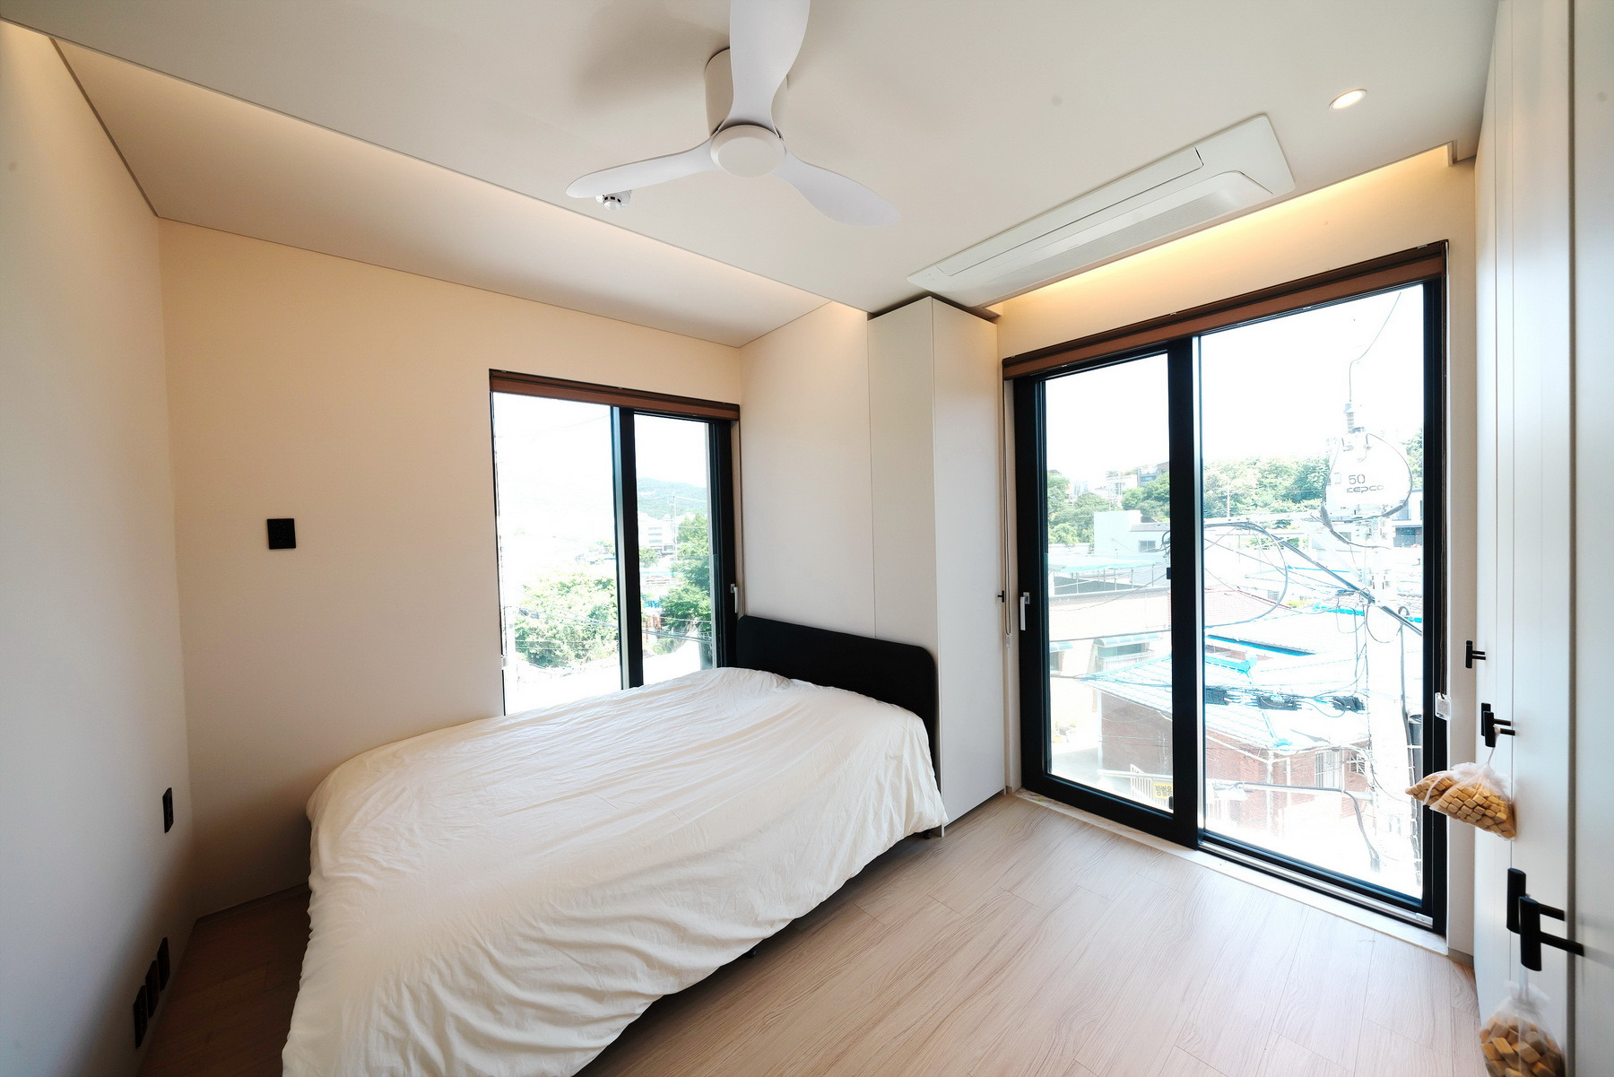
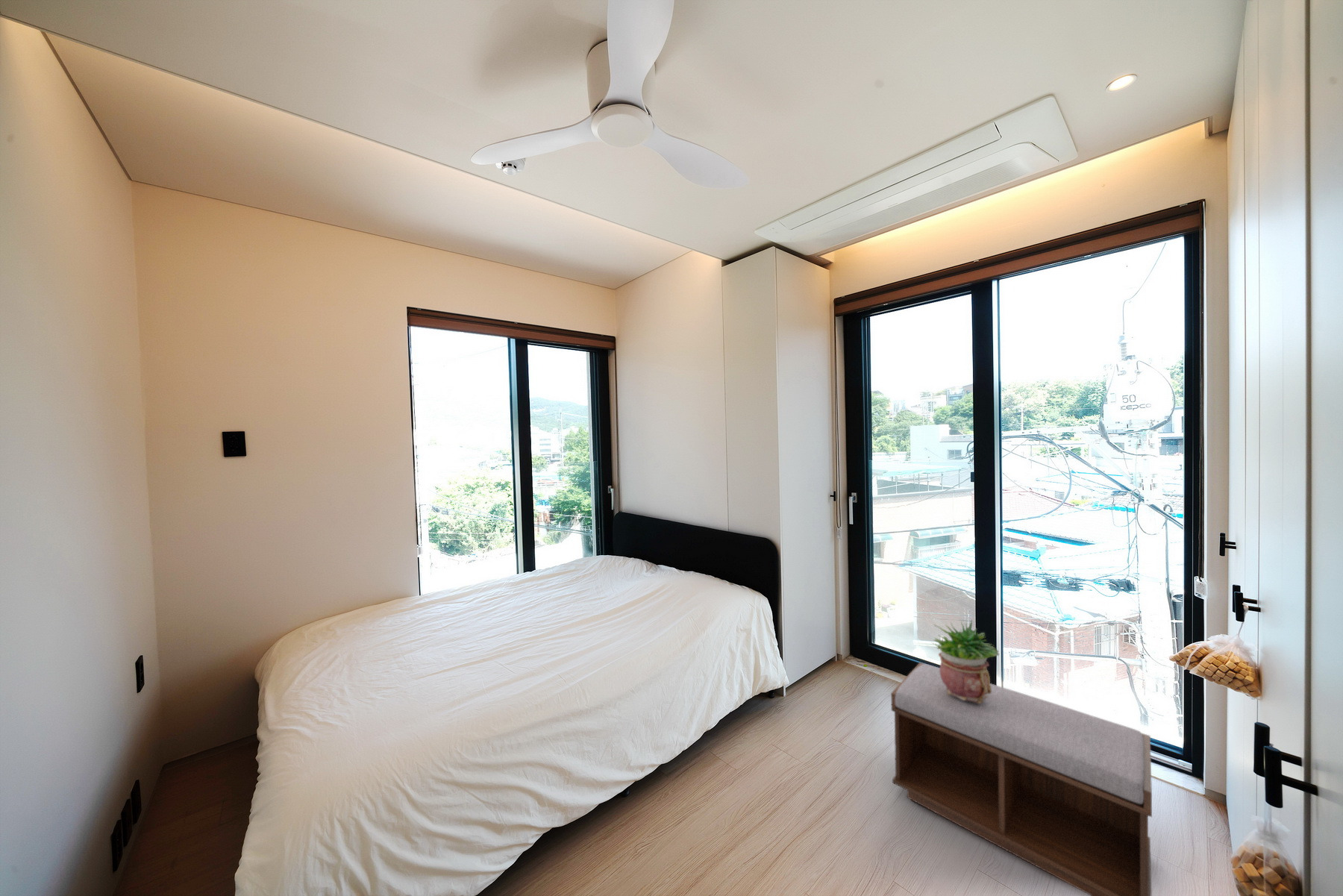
+ bench [890,662,1153,896]
+ potted plant [930,619,1001,704]
